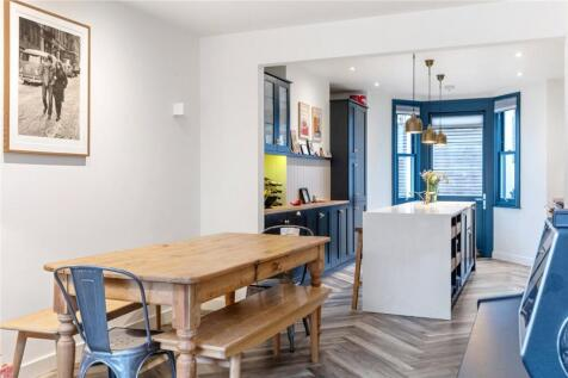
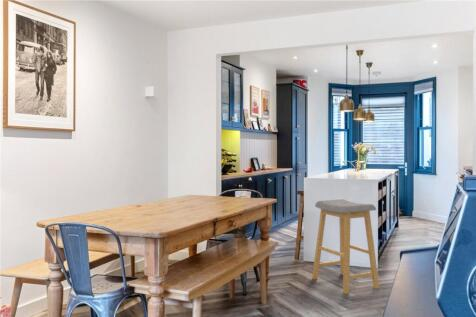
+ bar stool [311,198,380,295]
